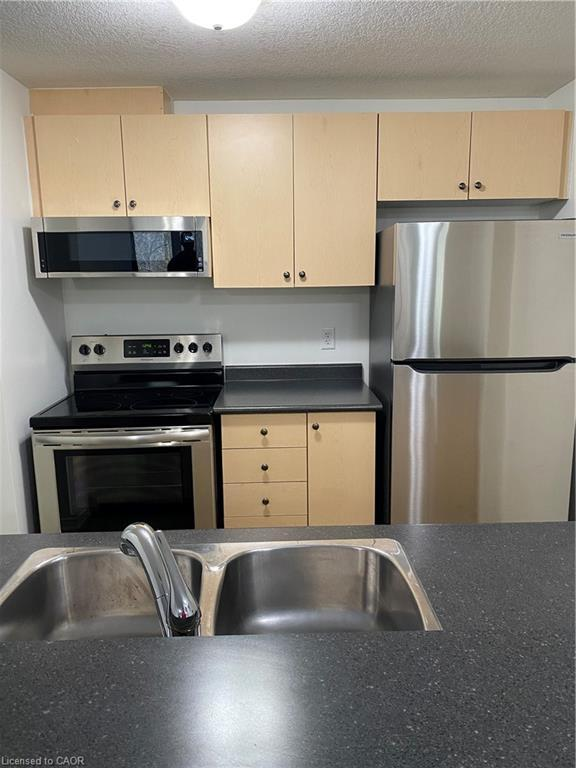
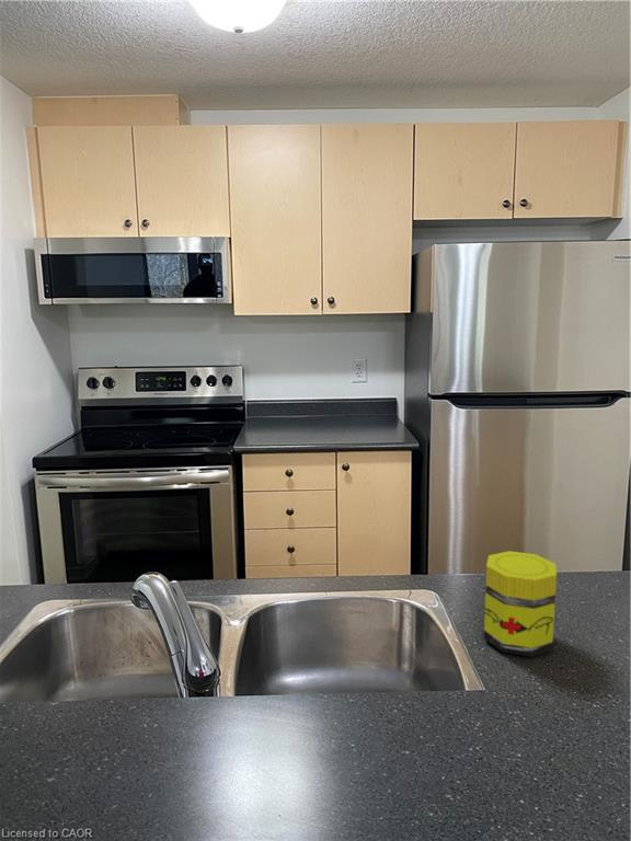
+ jar [483,550,558,658]
